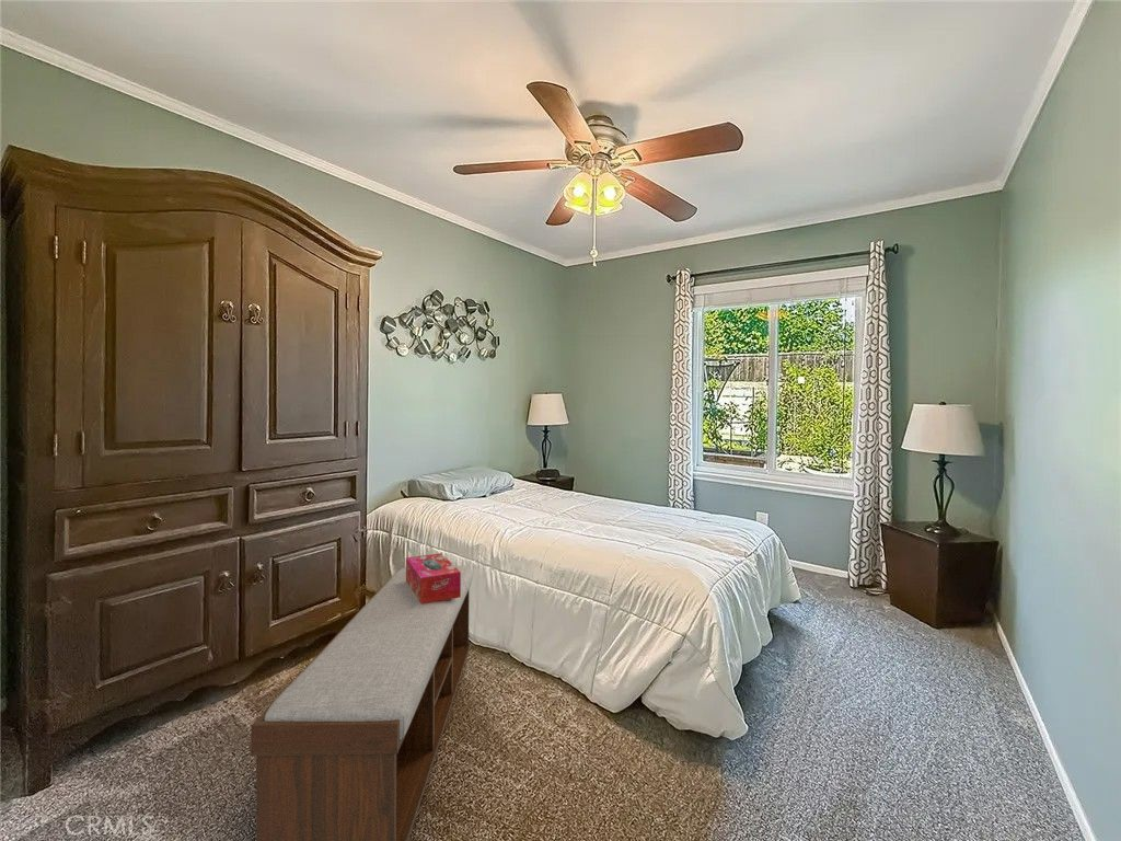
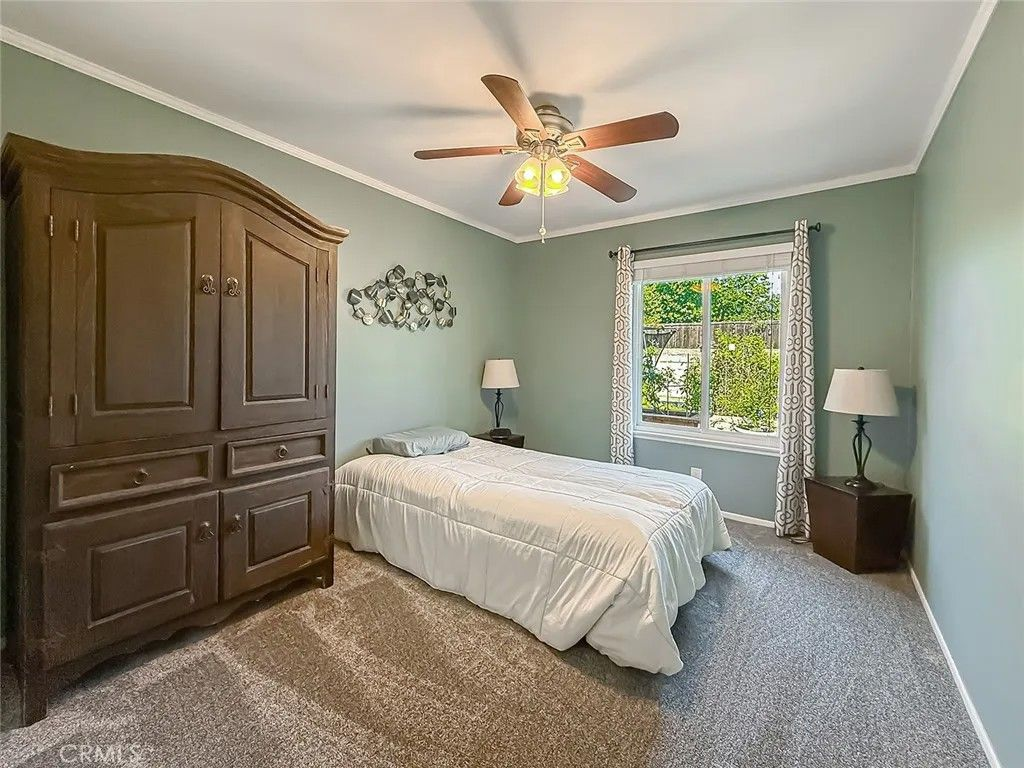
- bench [250,565,474,841]
- tissue box [405,552,461,604]
